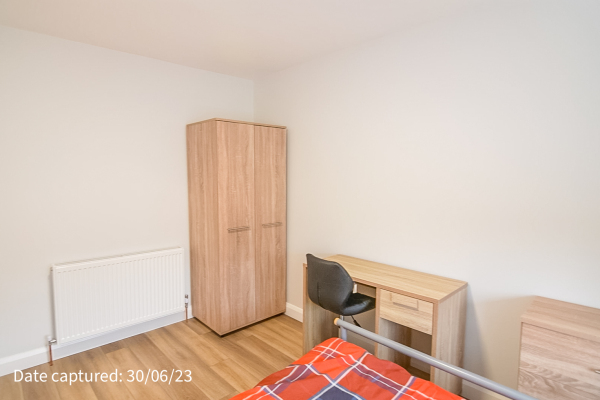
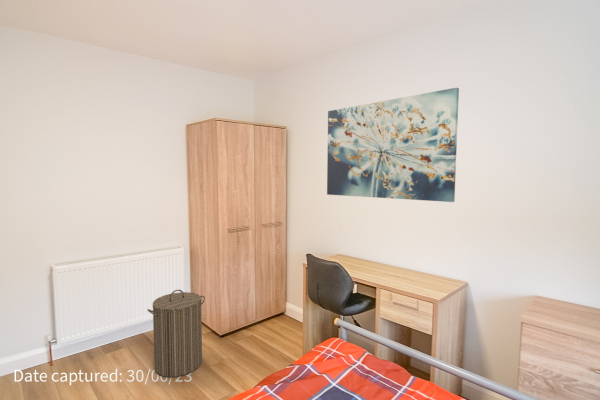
+ wall art [326,87,460,203]
+ laundry hamper [146,289,206,378]
